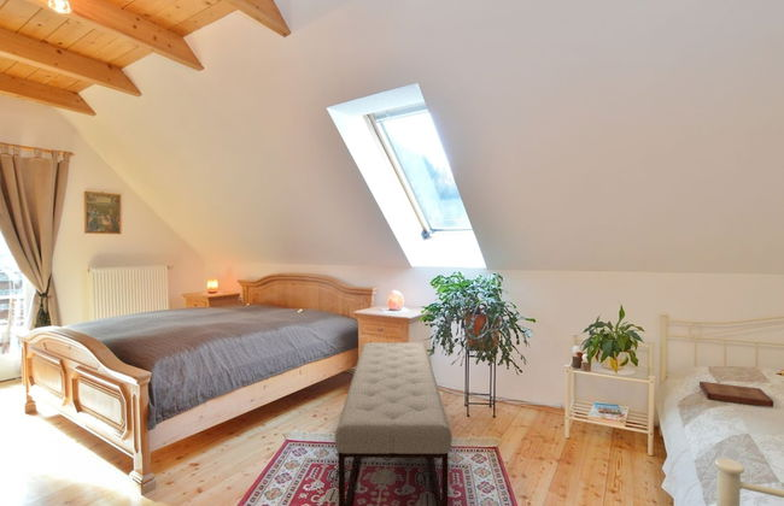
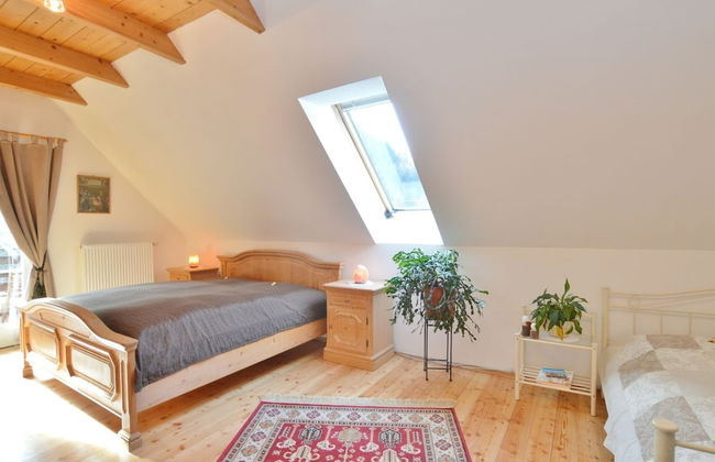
- bench [334,341,452,506]
- book [698,381,774,408]
